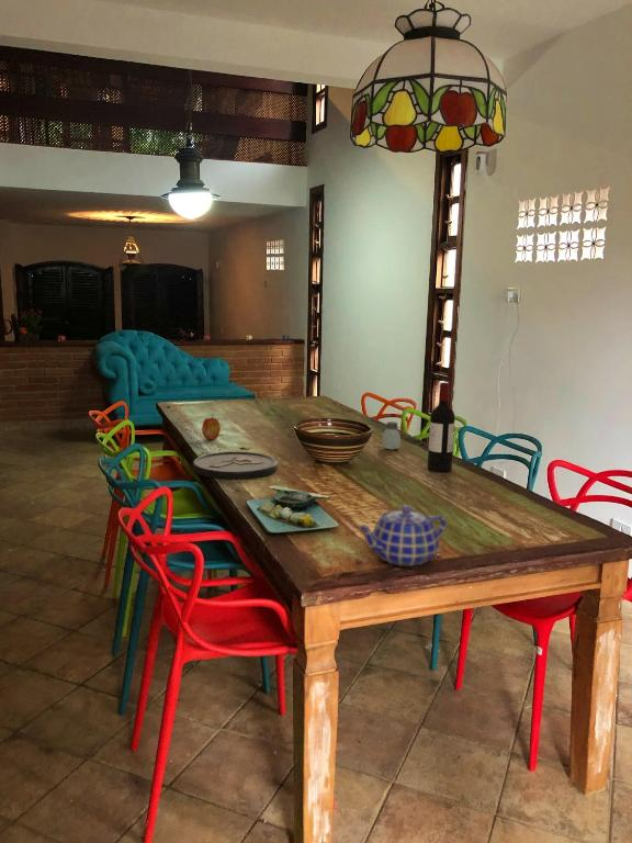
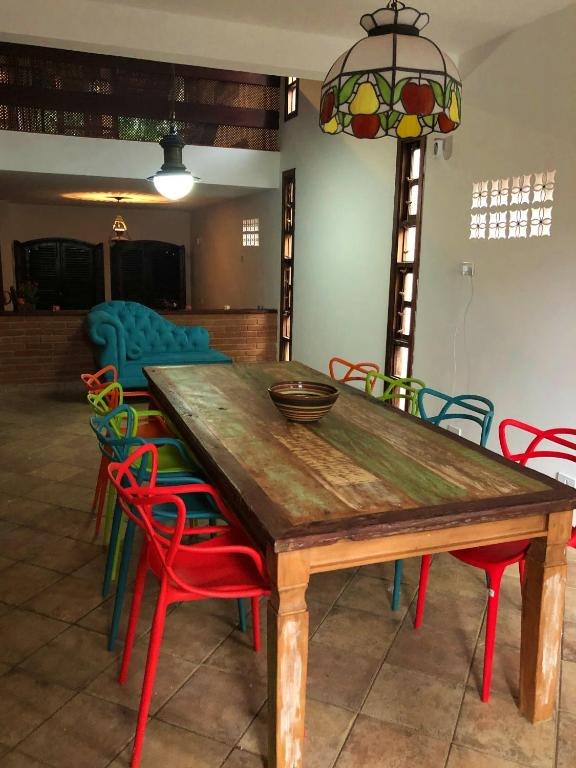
- wine bottle [427,381,455,473]
- platter [245,484,340,535]
- teapot [356,505,448,567]
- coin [192,451,279,481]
- apple [201,413,222,441]
- saltshaker [382,420,402,451]
